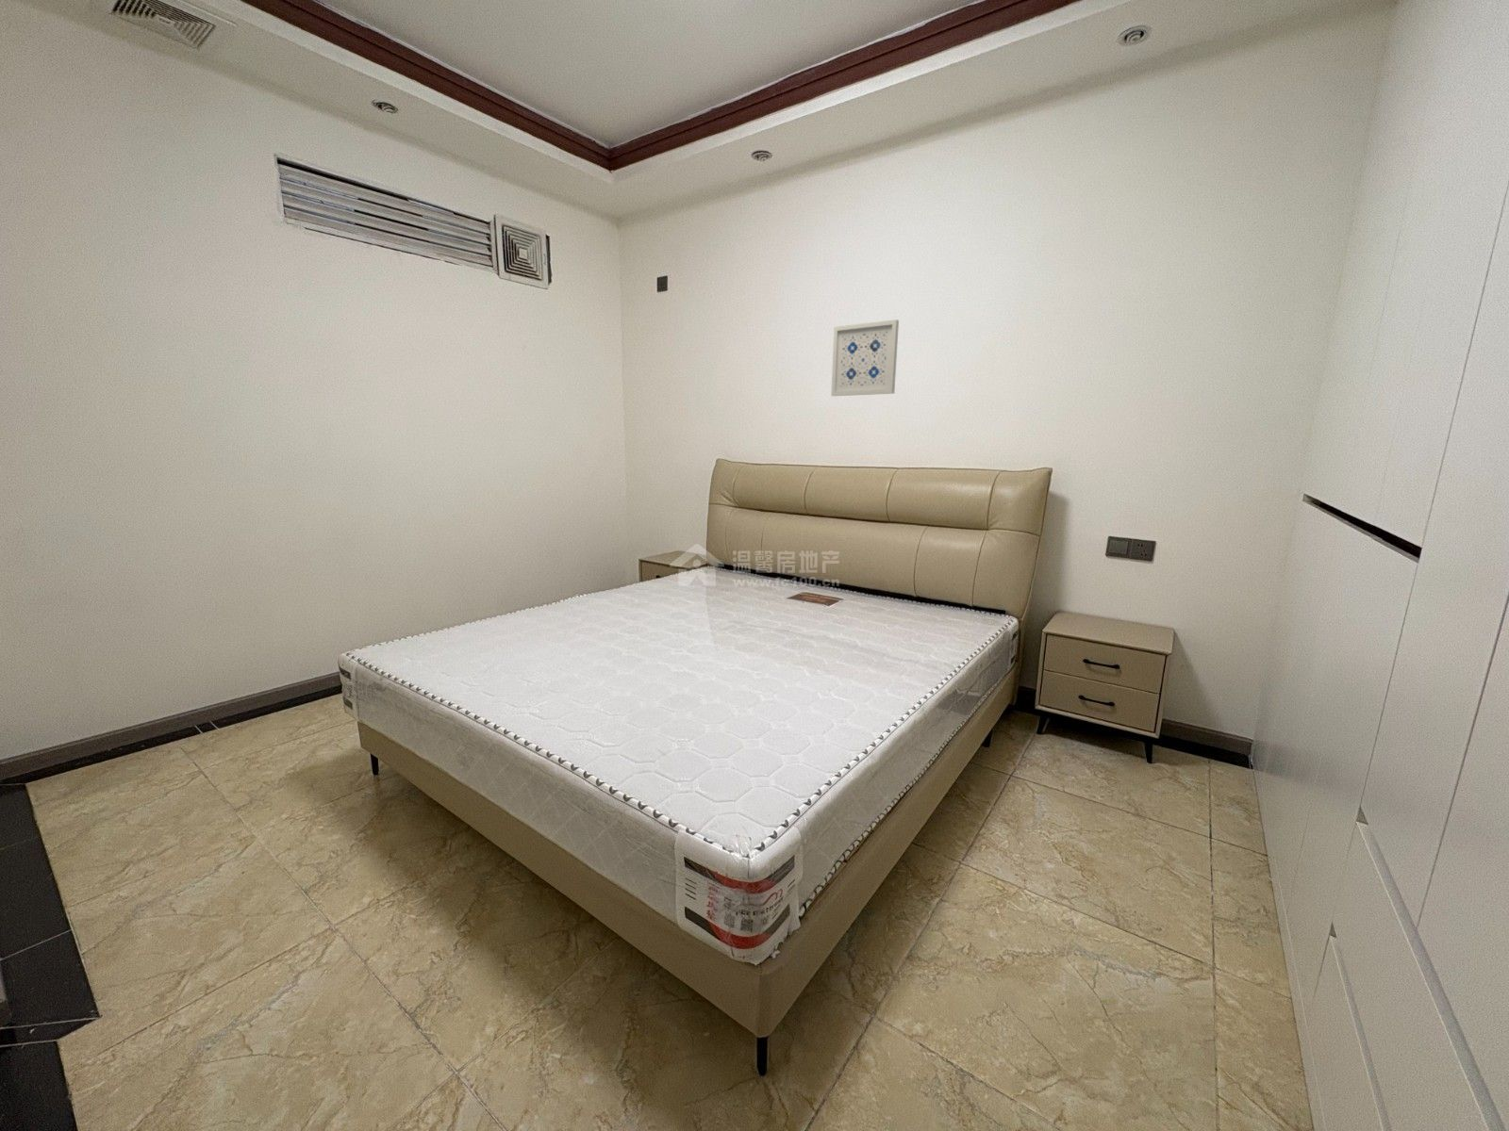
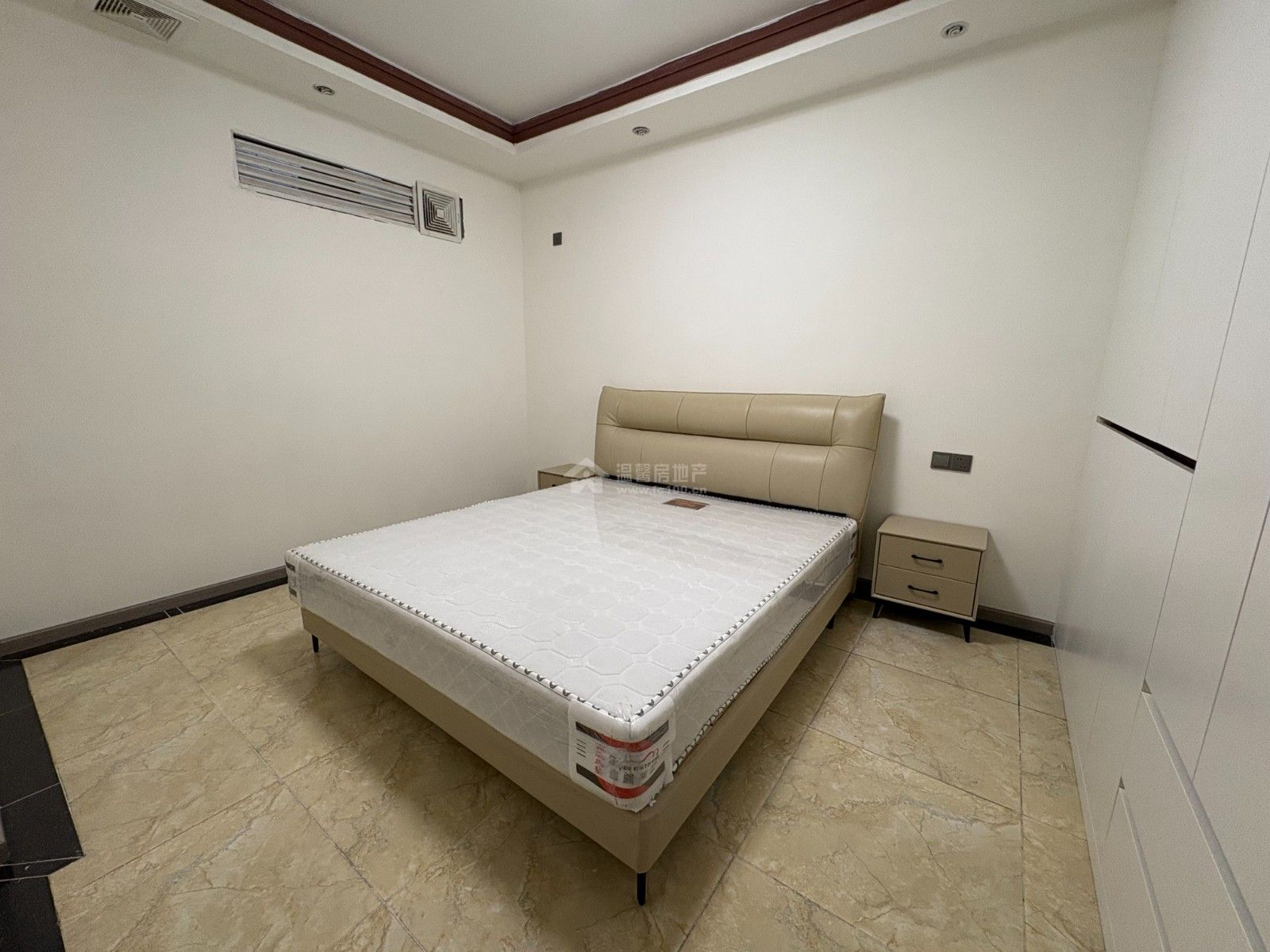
- wall art [829,318,899,397]
